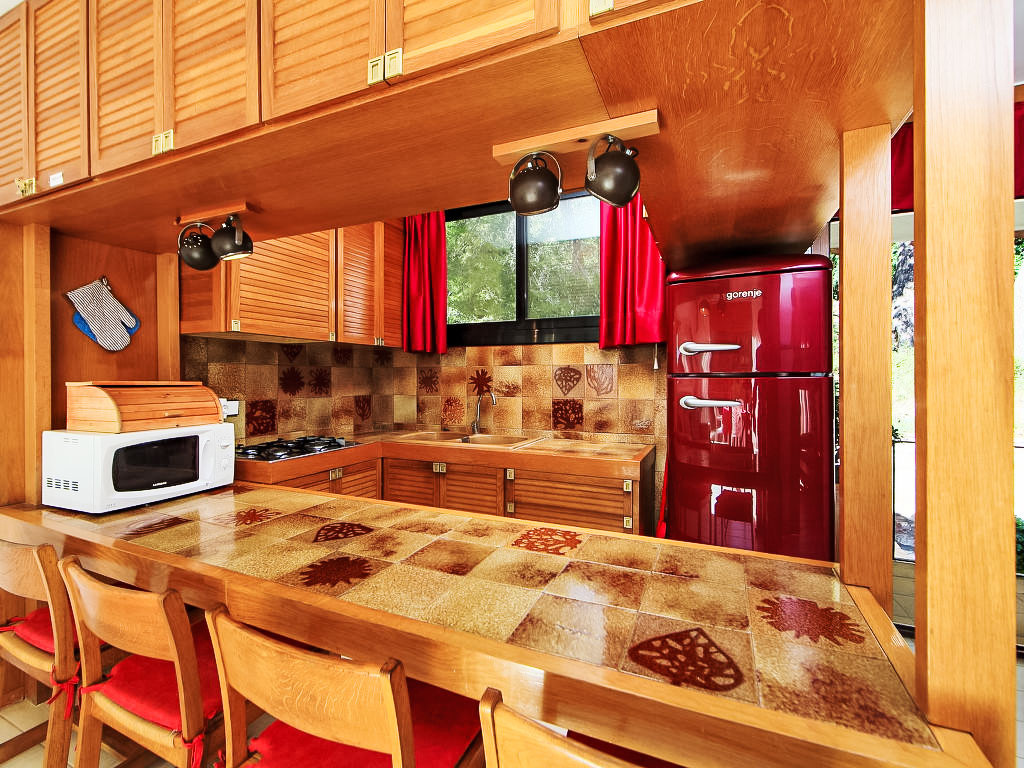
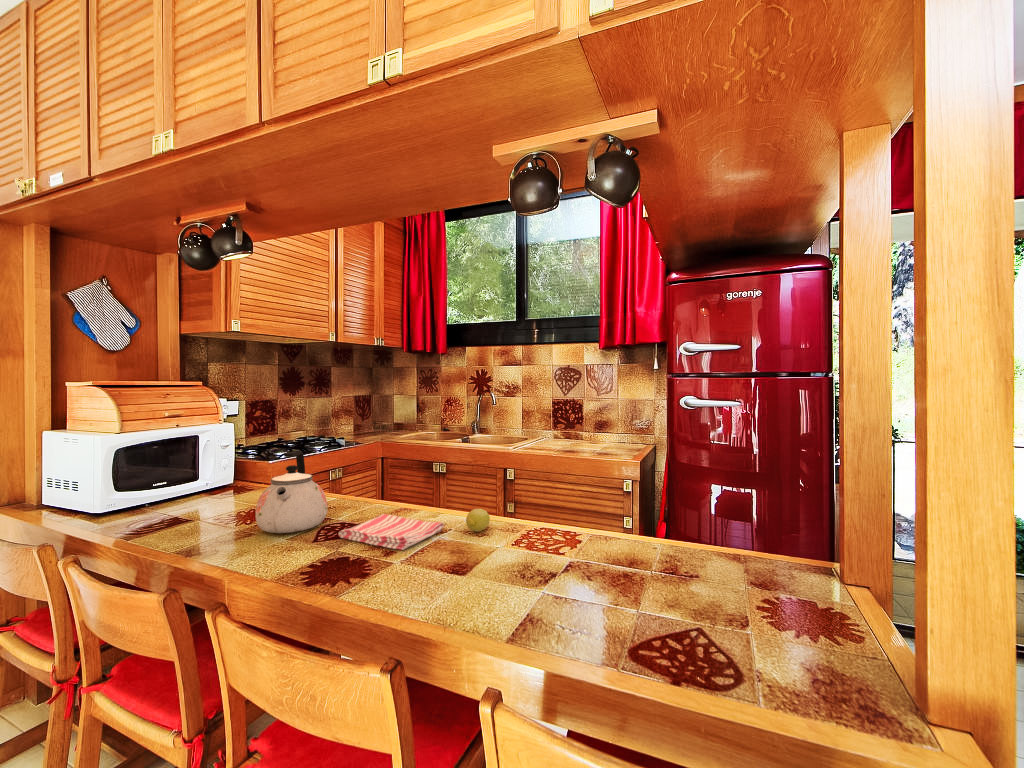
+ fruit [465,508,491,533]
+ kettle [254,450,328,534]
+ dish towel [338,513,445,551]
